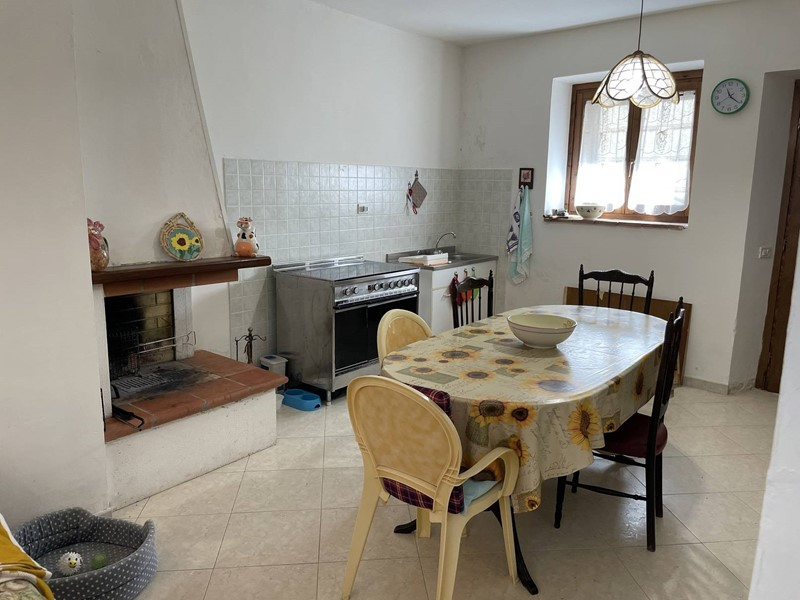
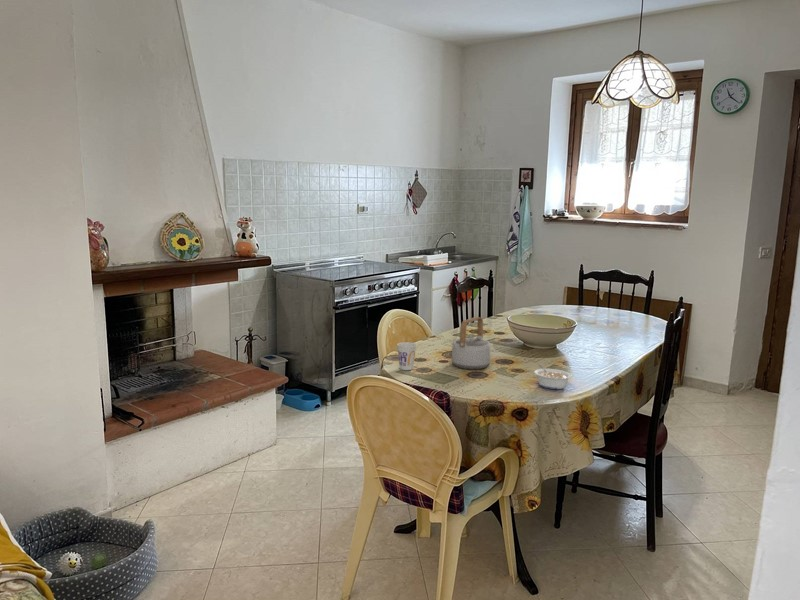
+ legume [533,363,572,390]
+ teapot [450,316,492,370]
+ cup [396,341,418,371]
